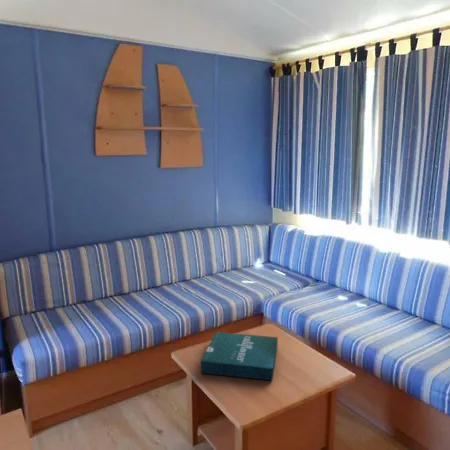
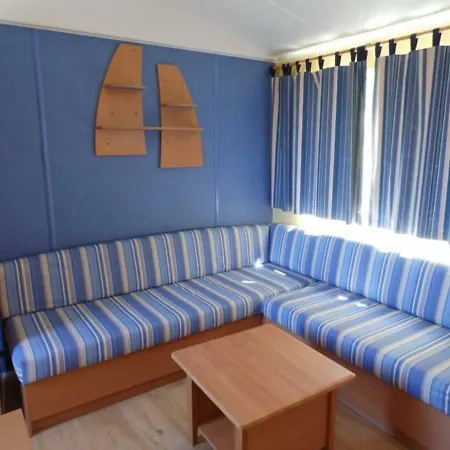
- pizza box [200,331,279,381]
